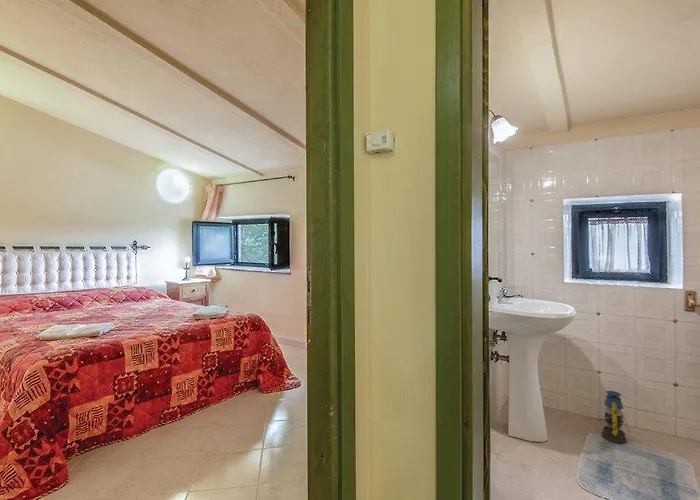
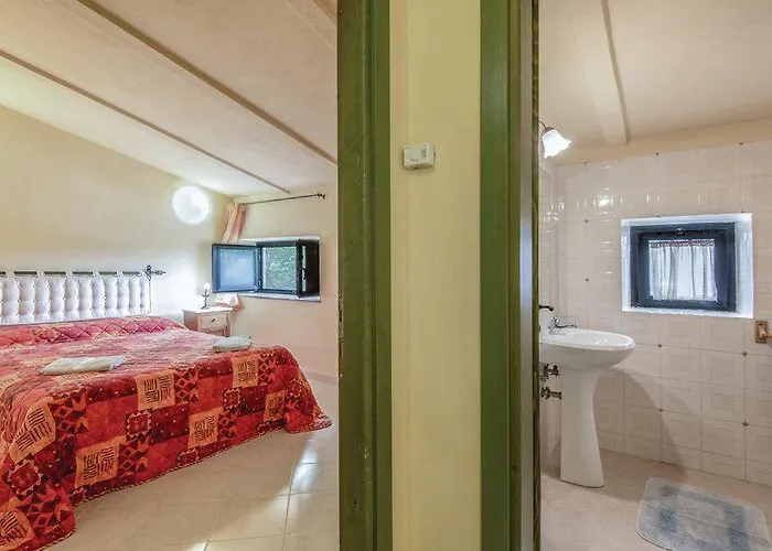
- lantern [601,390,631,444]
